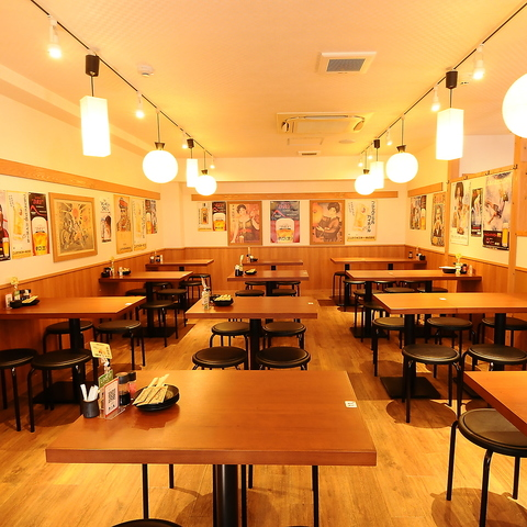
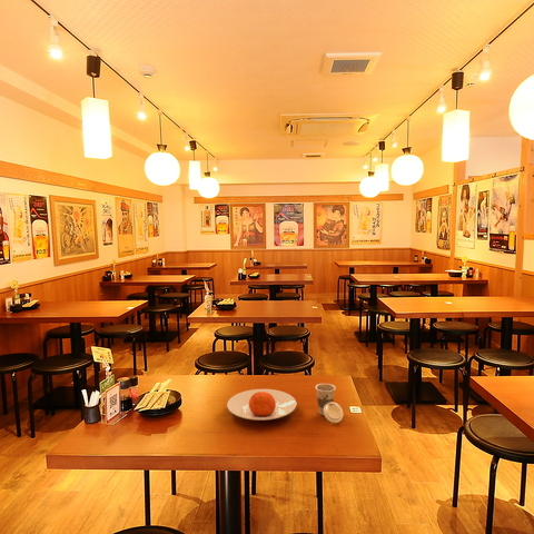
+ cup [314,383,344,424]
+ plate [226,388,297,422]
